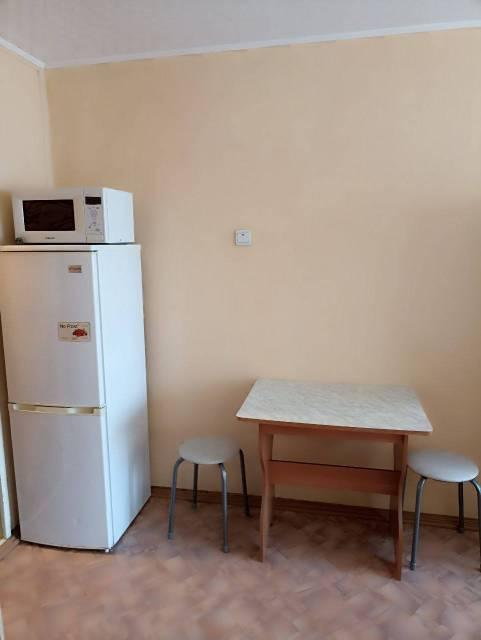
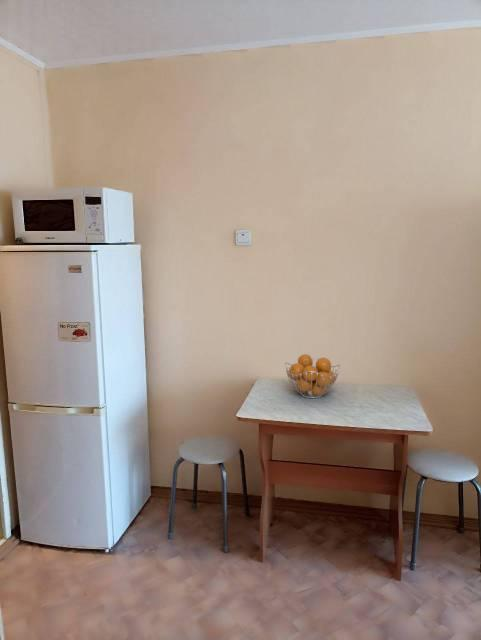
+ fruit basket [284,353,341,399]
